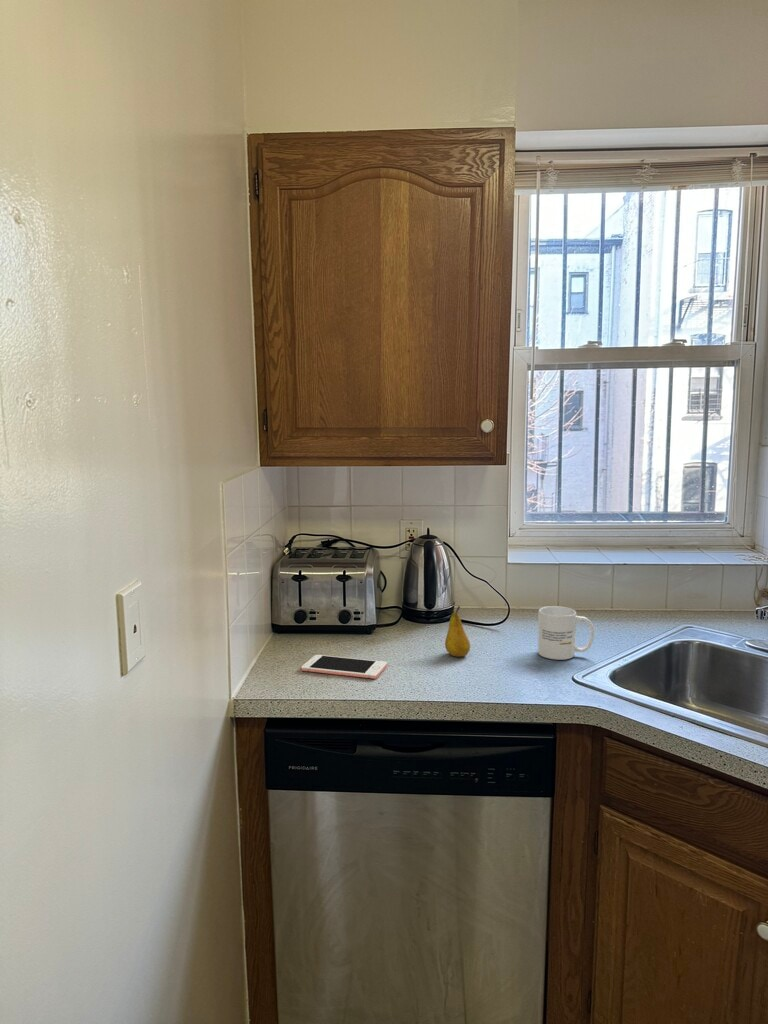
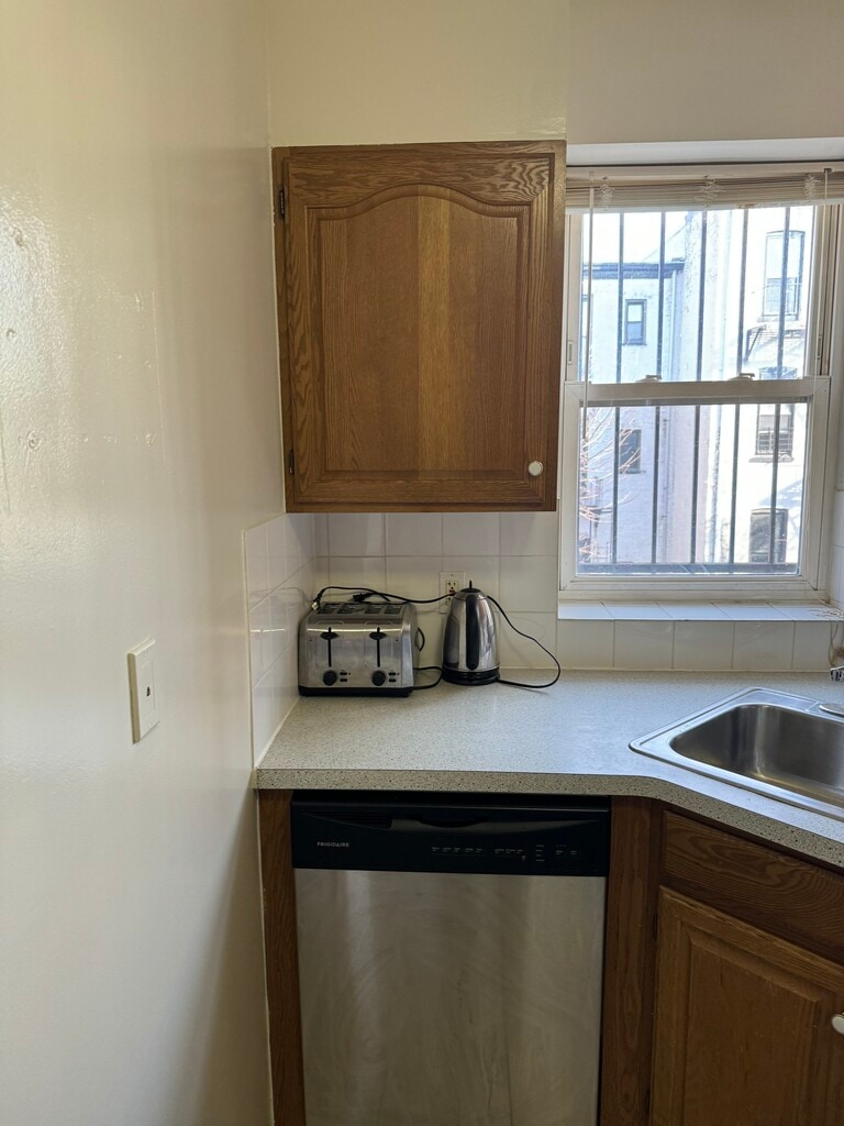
- mug [537,605,595,661]
- cell phone [300,654,388,680]
- fruit [444,605,471,658]
